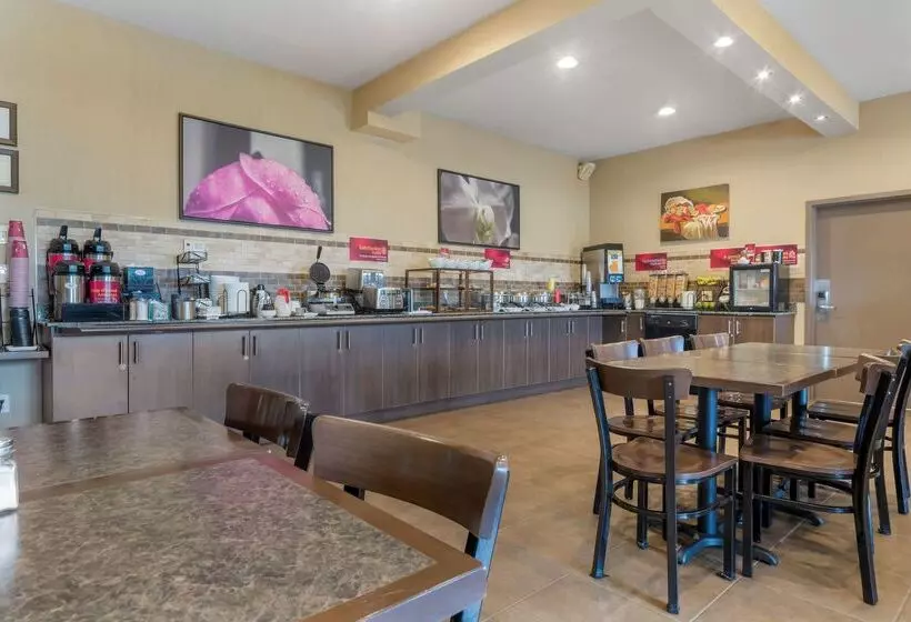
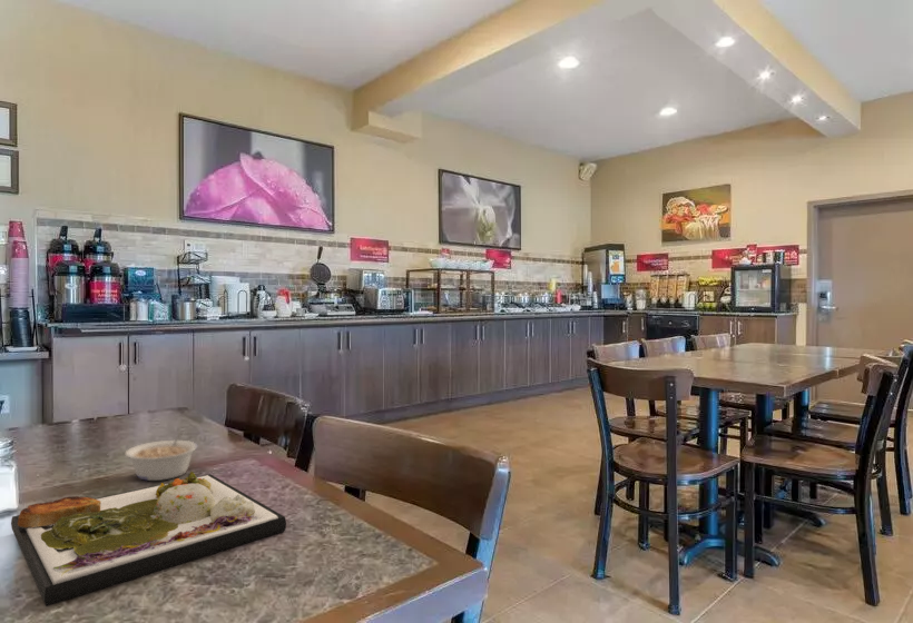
+ dinner plate [10,471,287,607]
+ legume [125,431,199,482]
